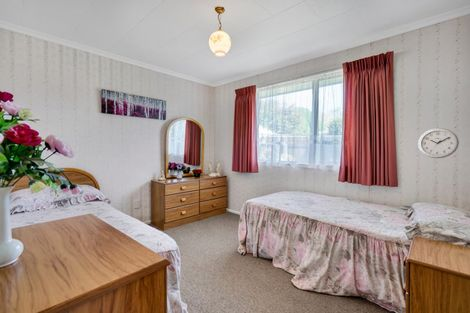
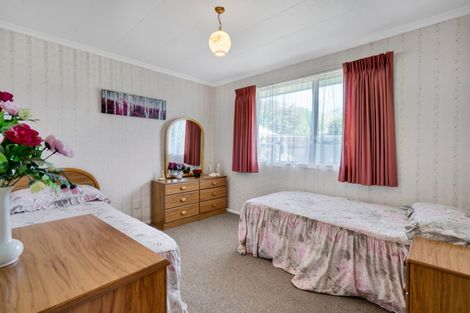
- wall clock [417,127,460,159]
